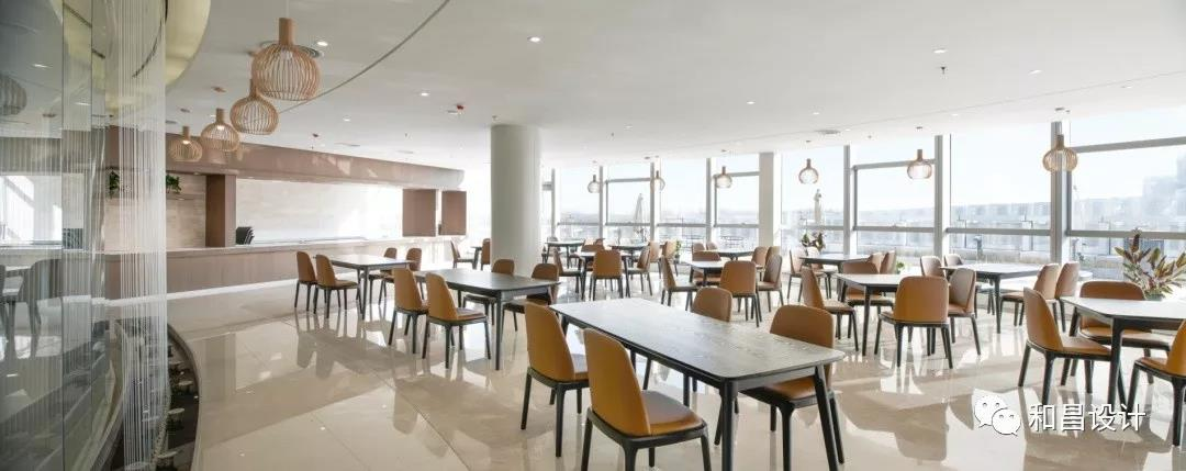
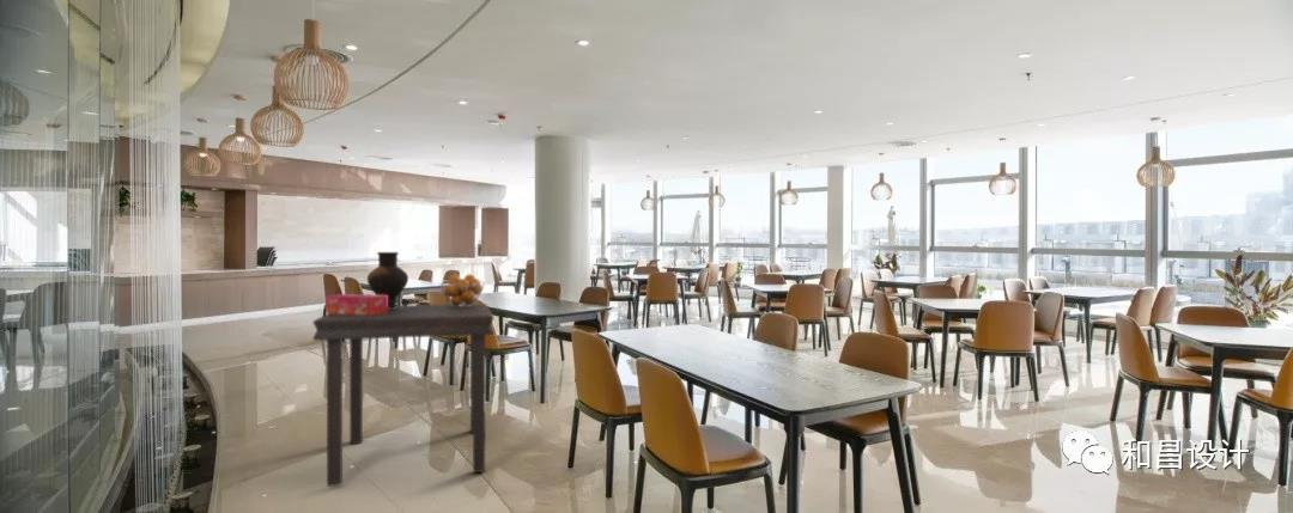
+ vase [366,251,409,307]
+ dining table [311,303,496,488]
+ fruit basket [439,273,485,306]
+ tissue box [324,293,388,314]
